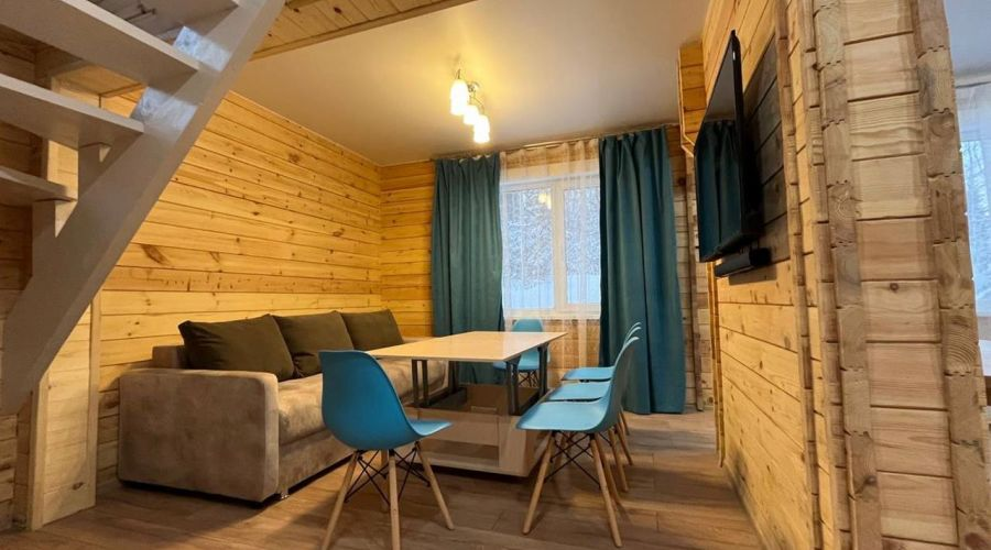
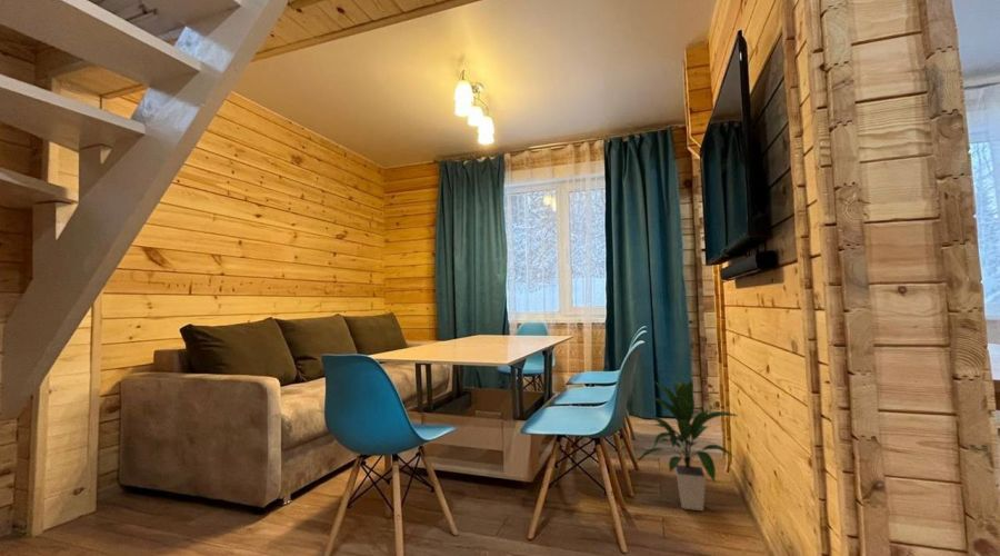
+ indoor plant [633,378,738,512]
